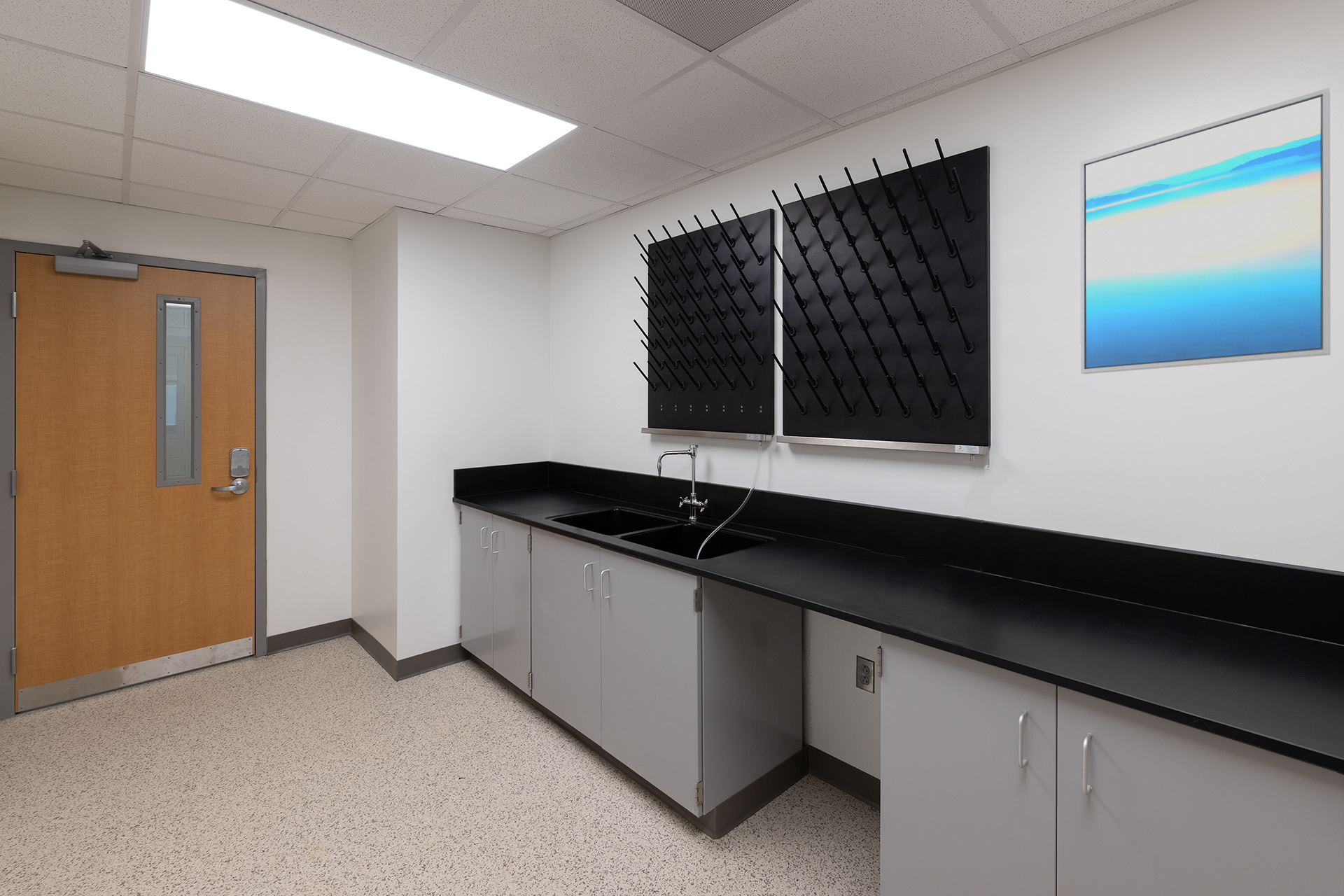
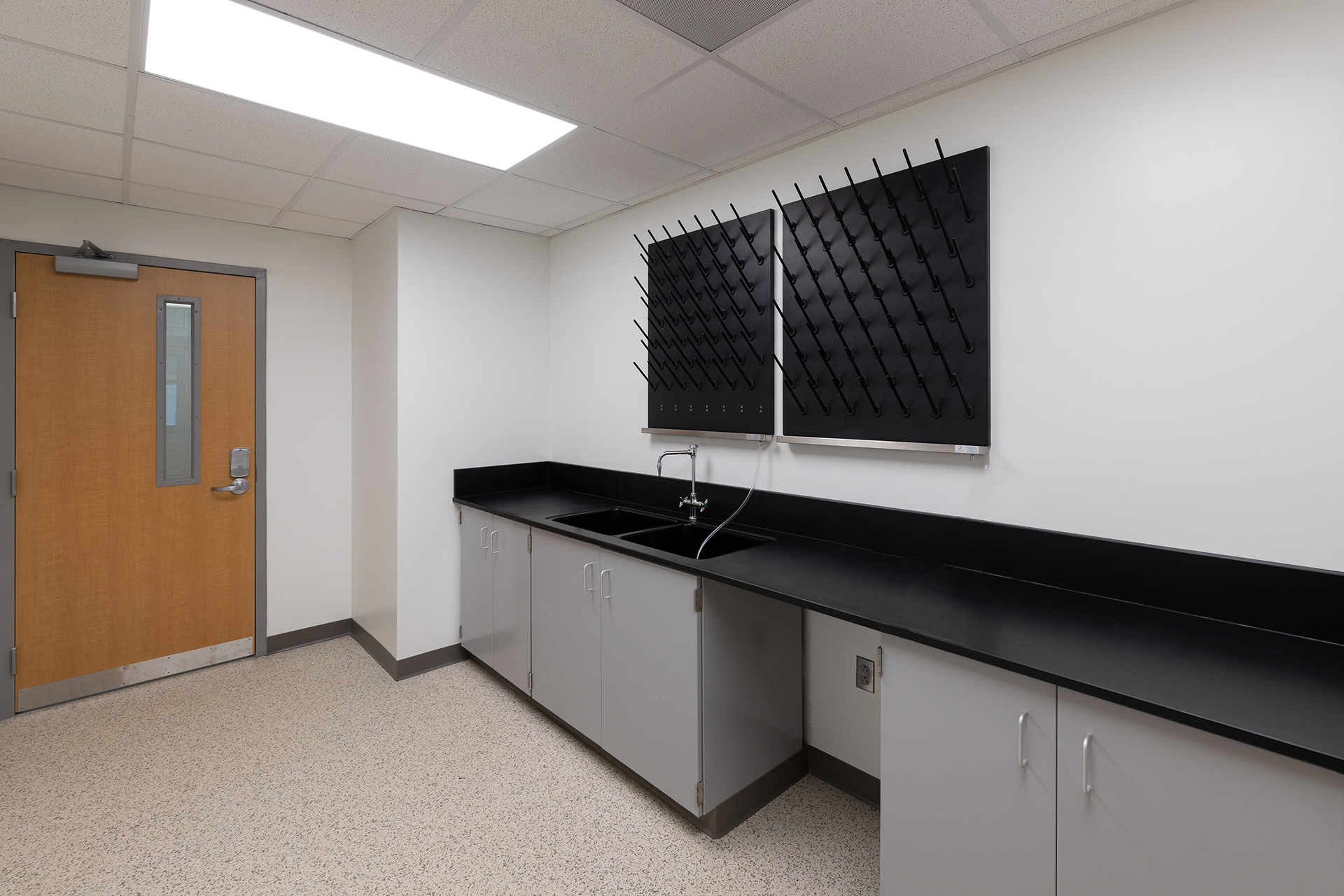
- wall art [1079,87,1331,374]
